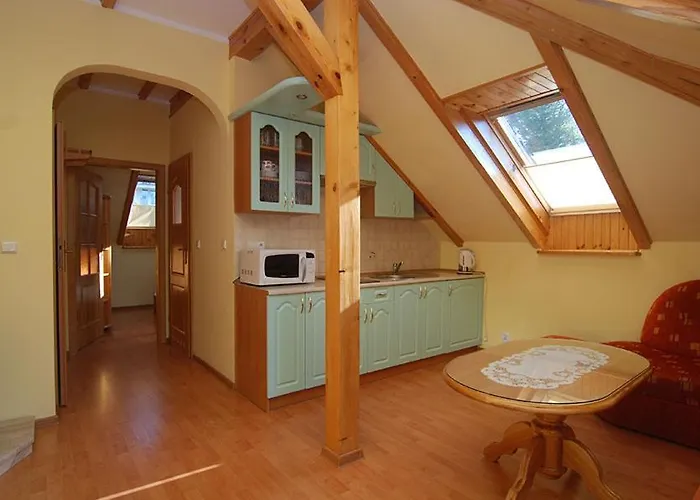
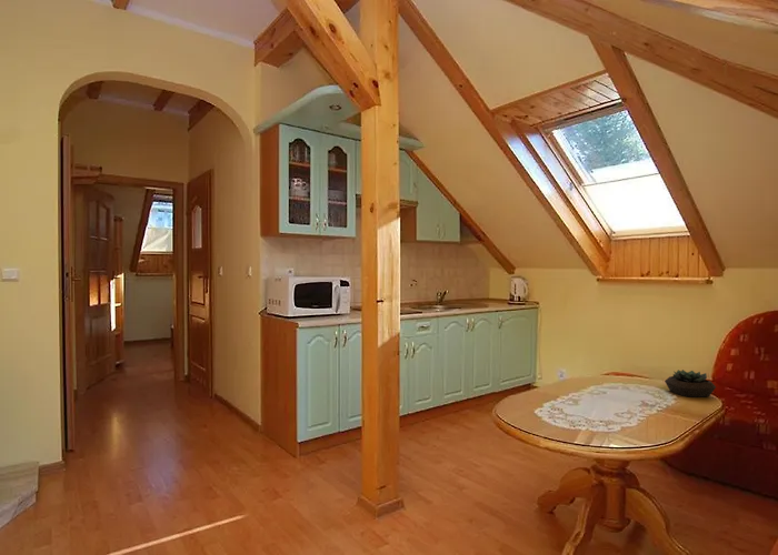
+ succulent plant [664,369,717,398]
